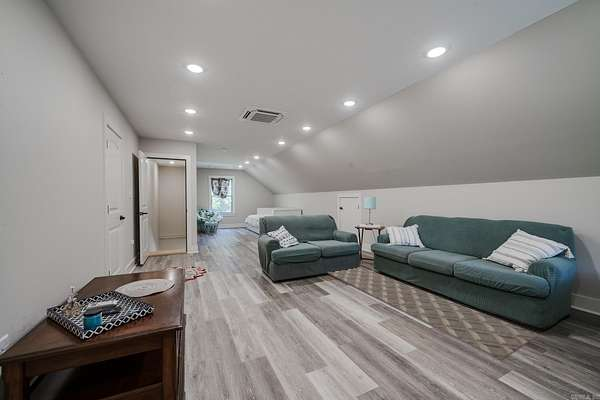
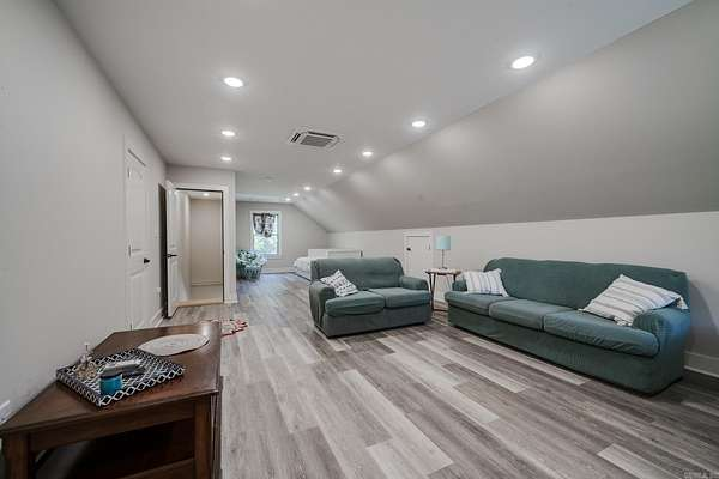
- rug [327,266,540,361]
